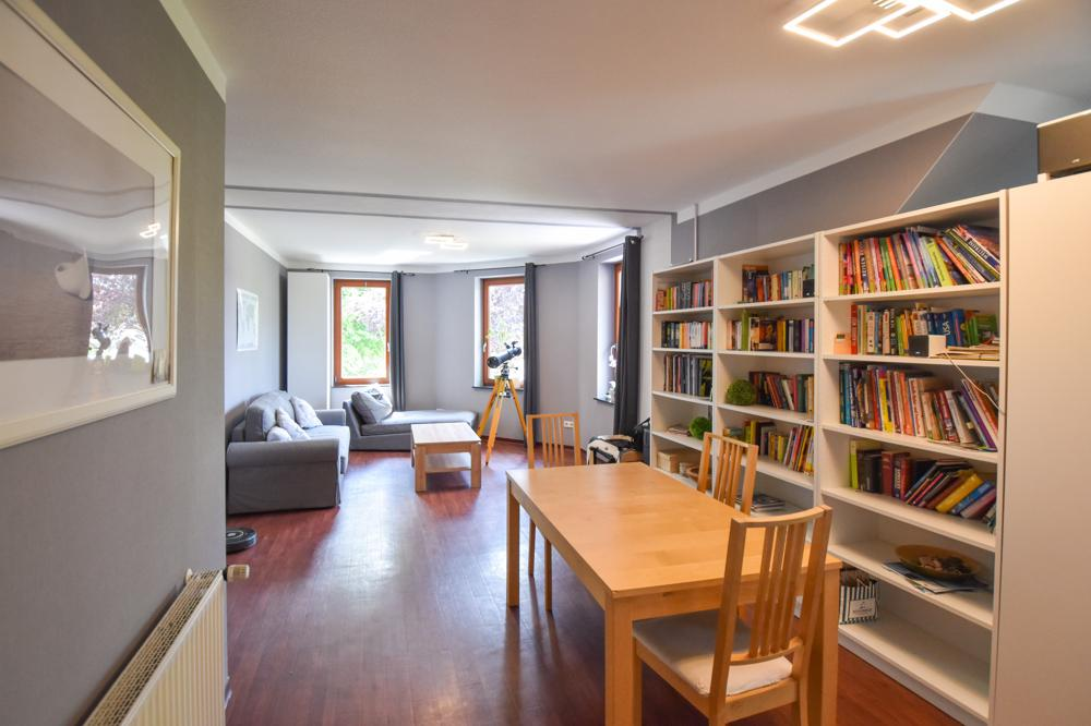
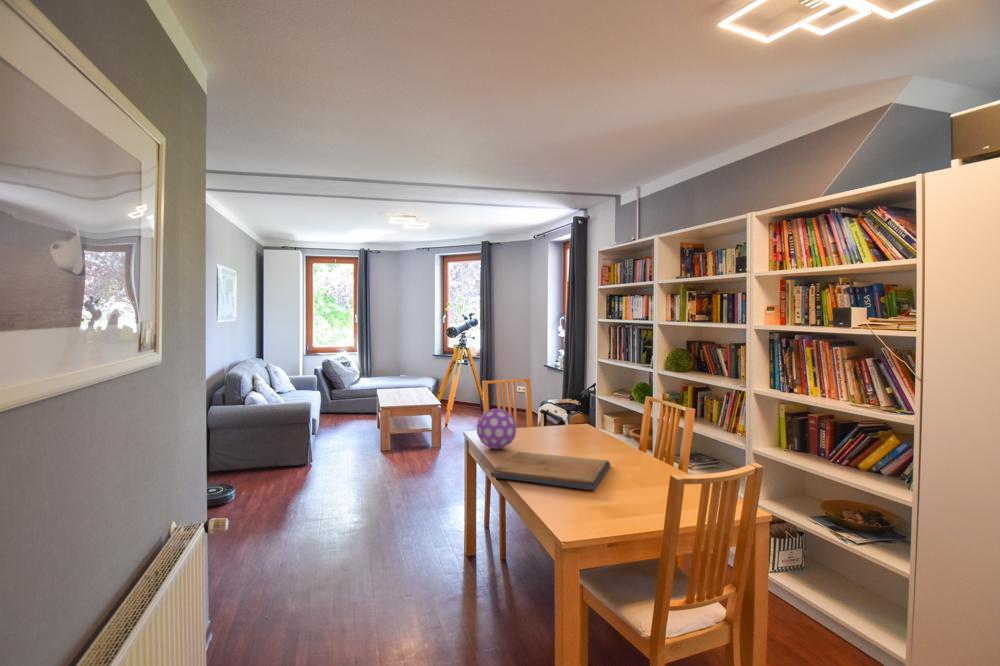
+ decorative ball [476,408,517,450]
+ religious icon [490,451,611,491]
